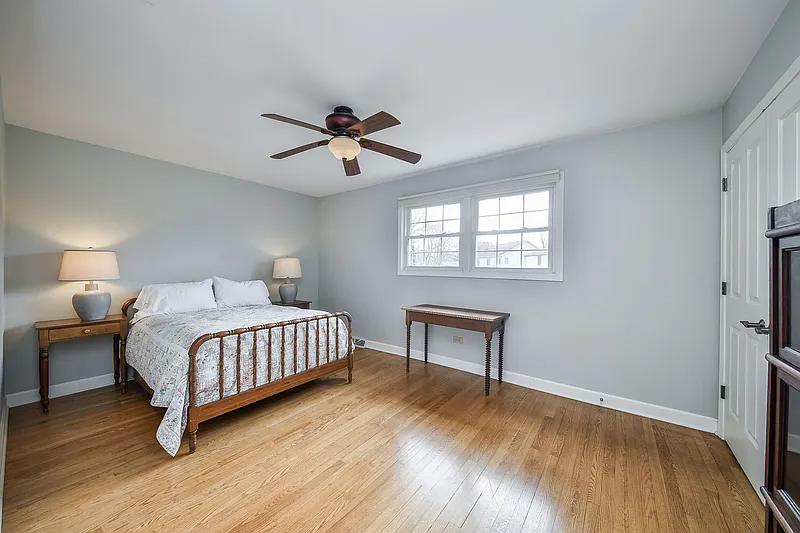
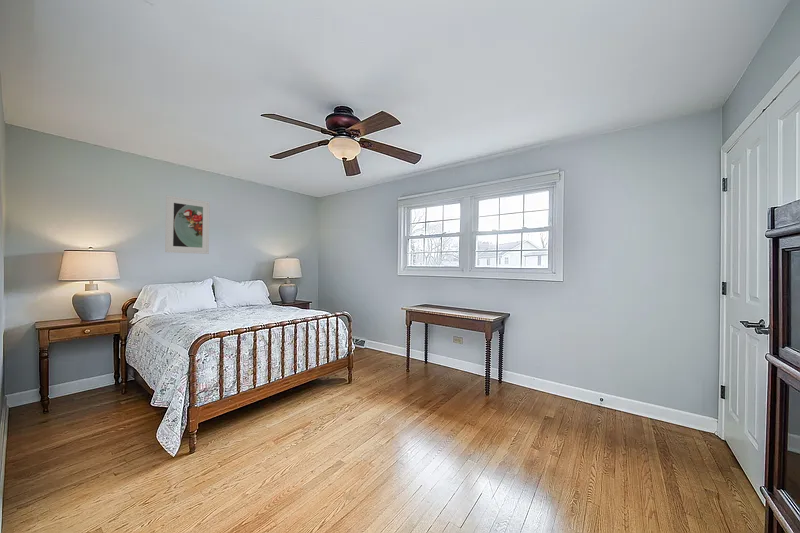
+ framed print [164,194,211,255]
